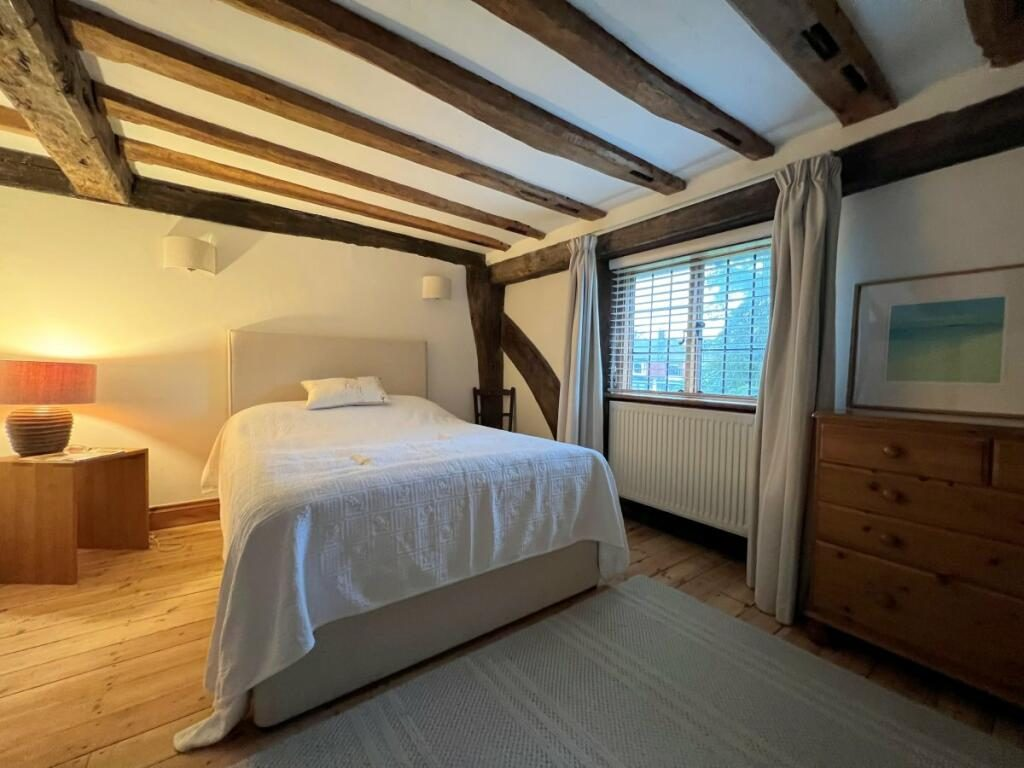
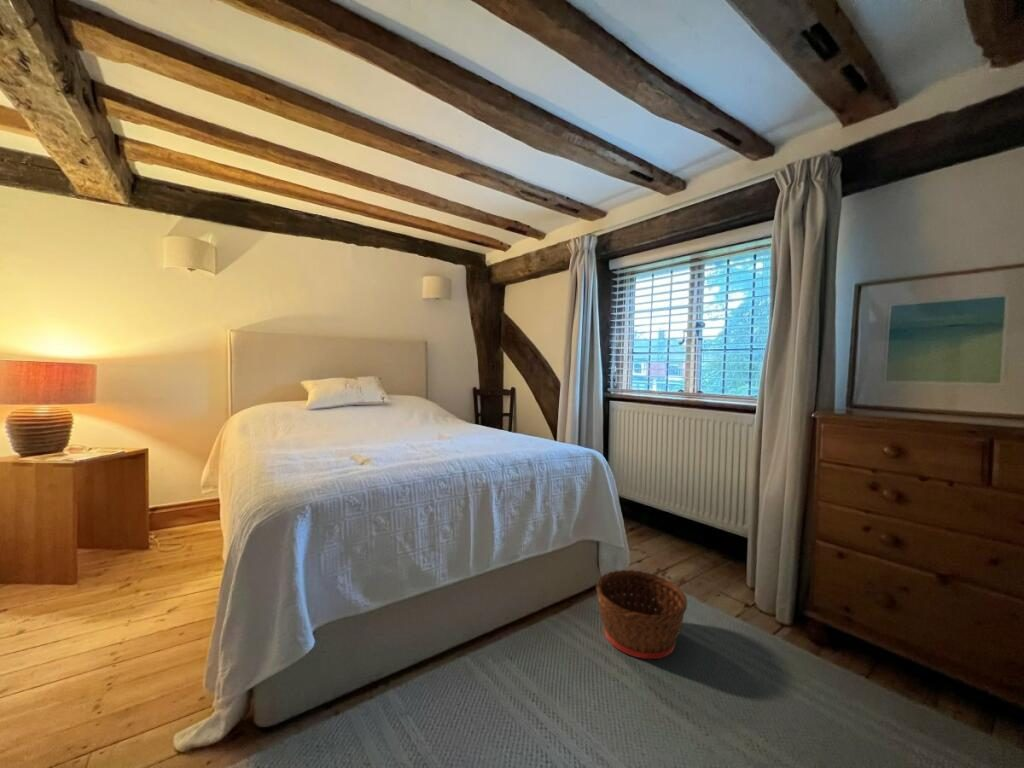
+ basket [595,569,688,660]
